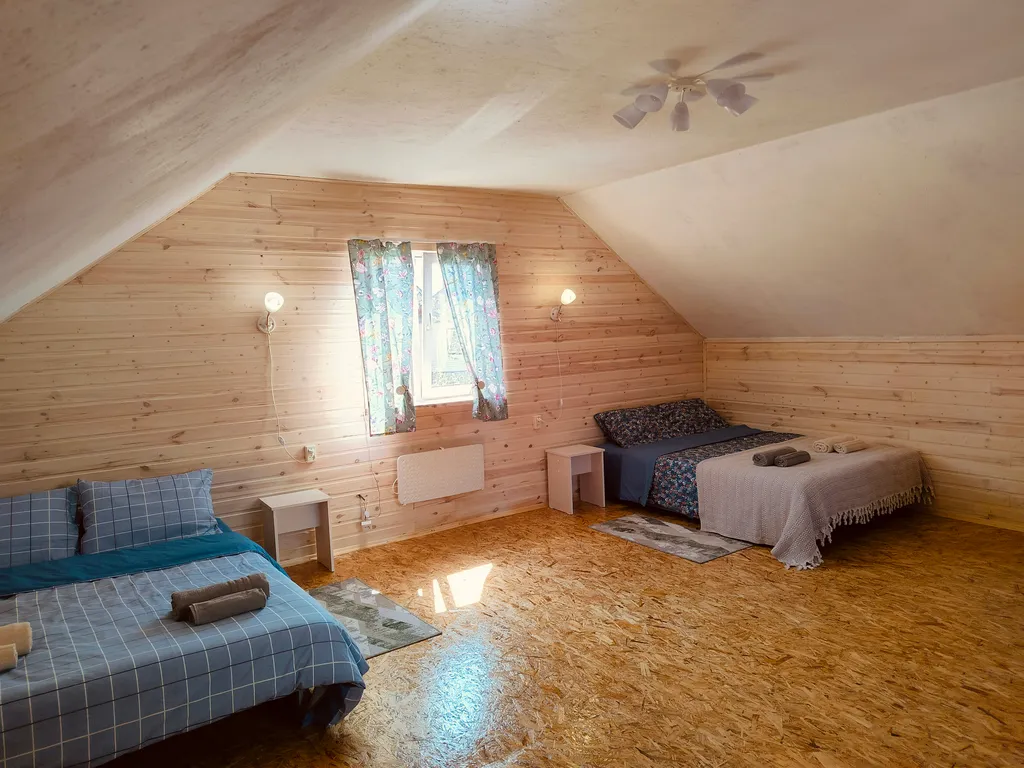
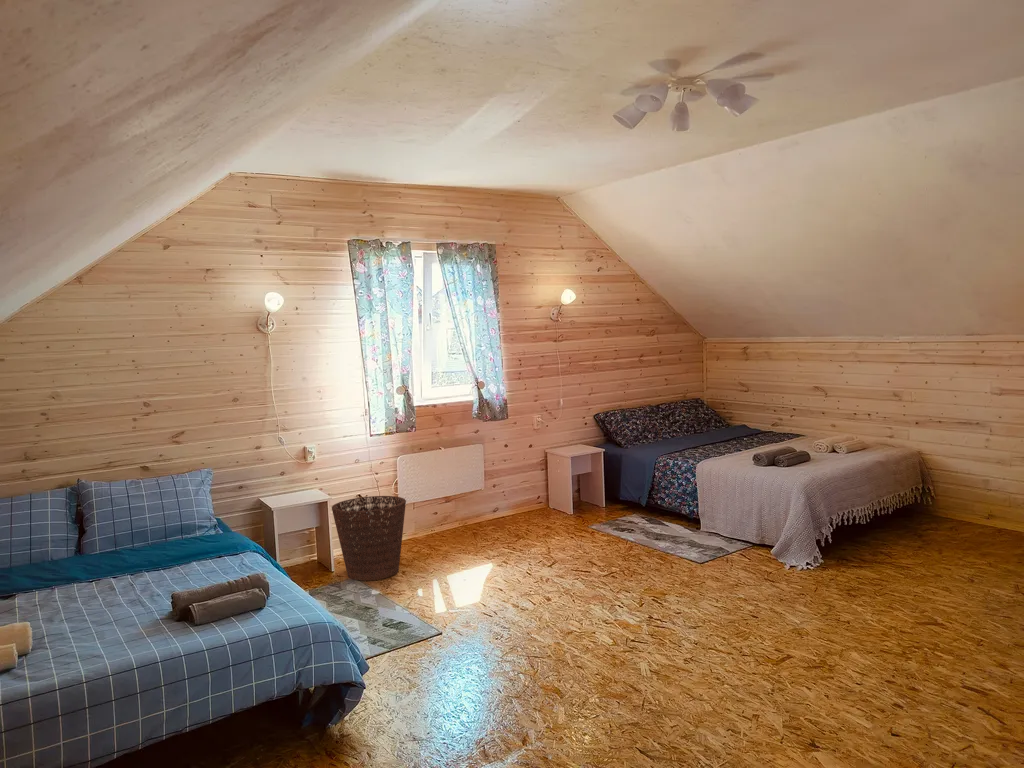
+ basket [331,495,407,581]
